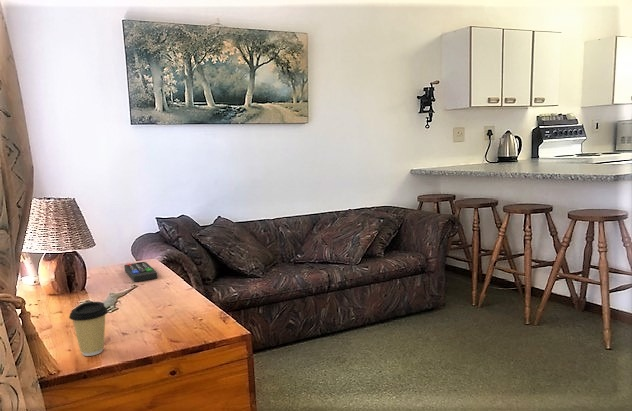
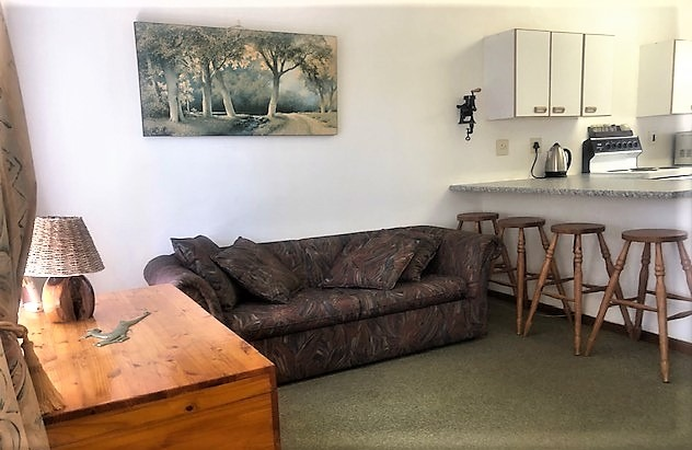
- remote control [123,261,158,283]
- coffee cup [68,301,109,357]
